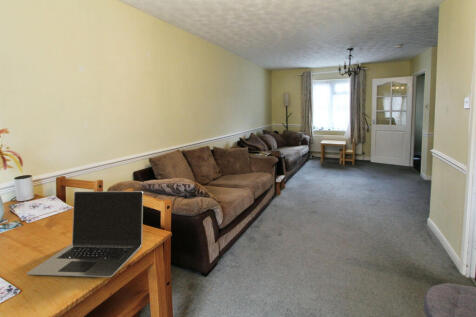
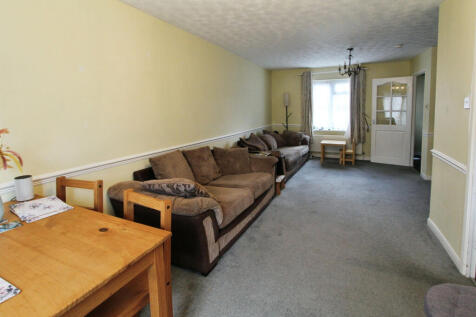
- laptop [26,190,144,278]
